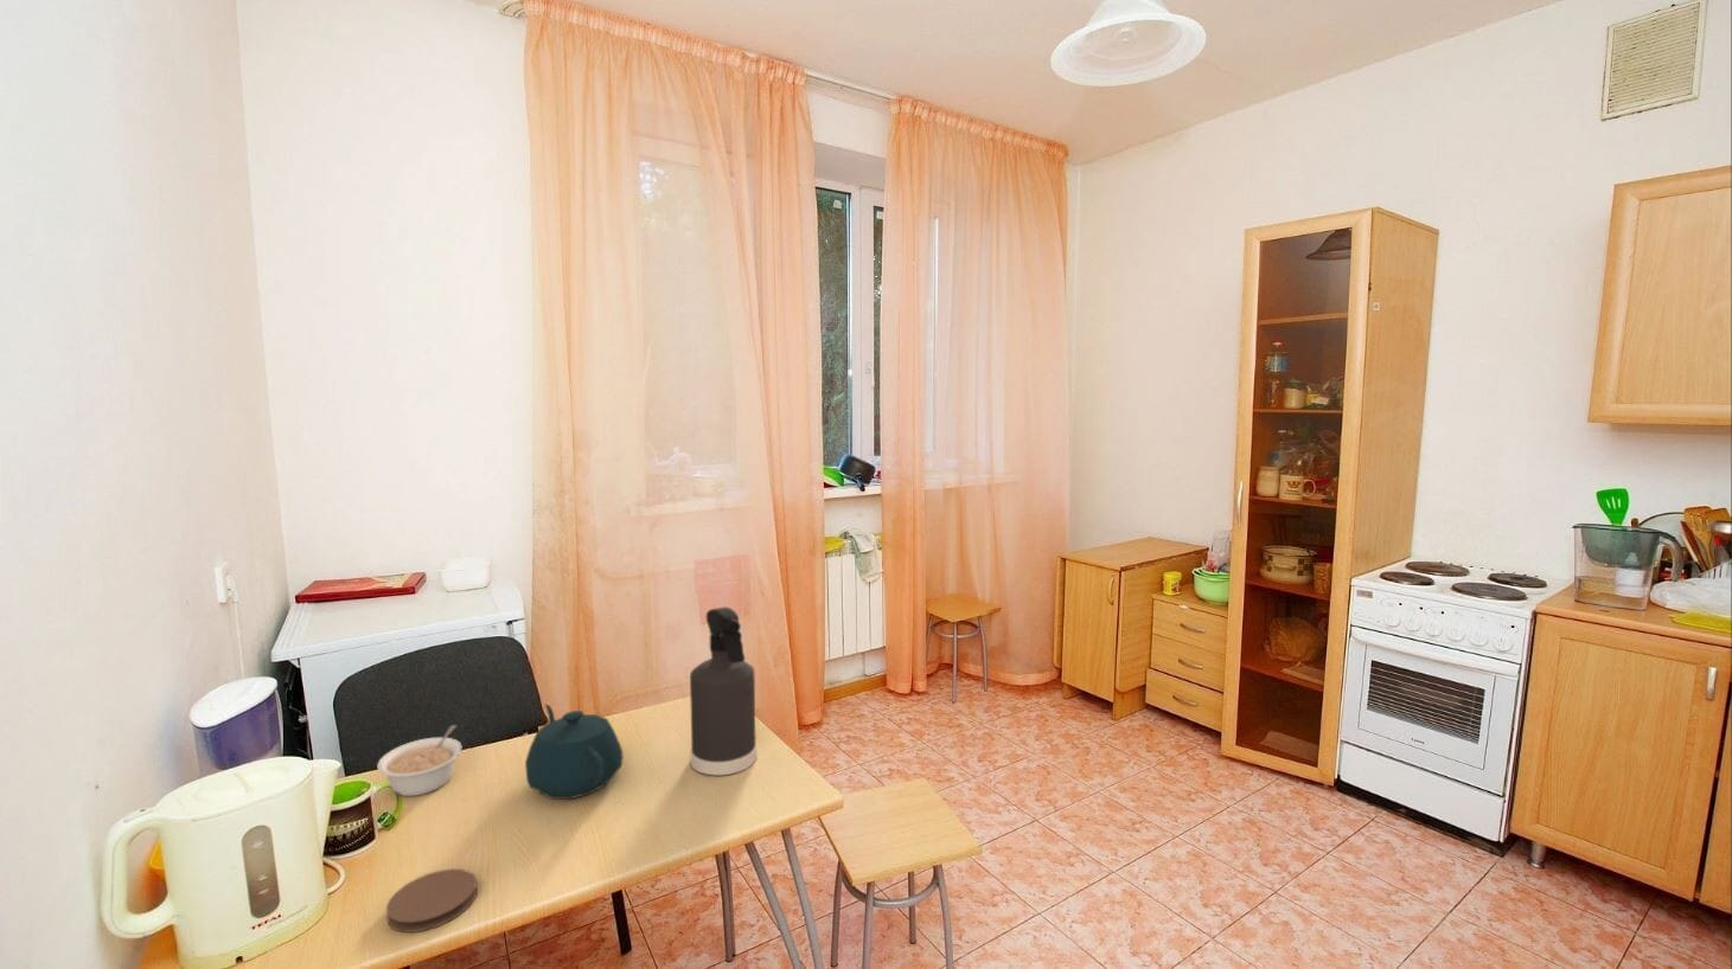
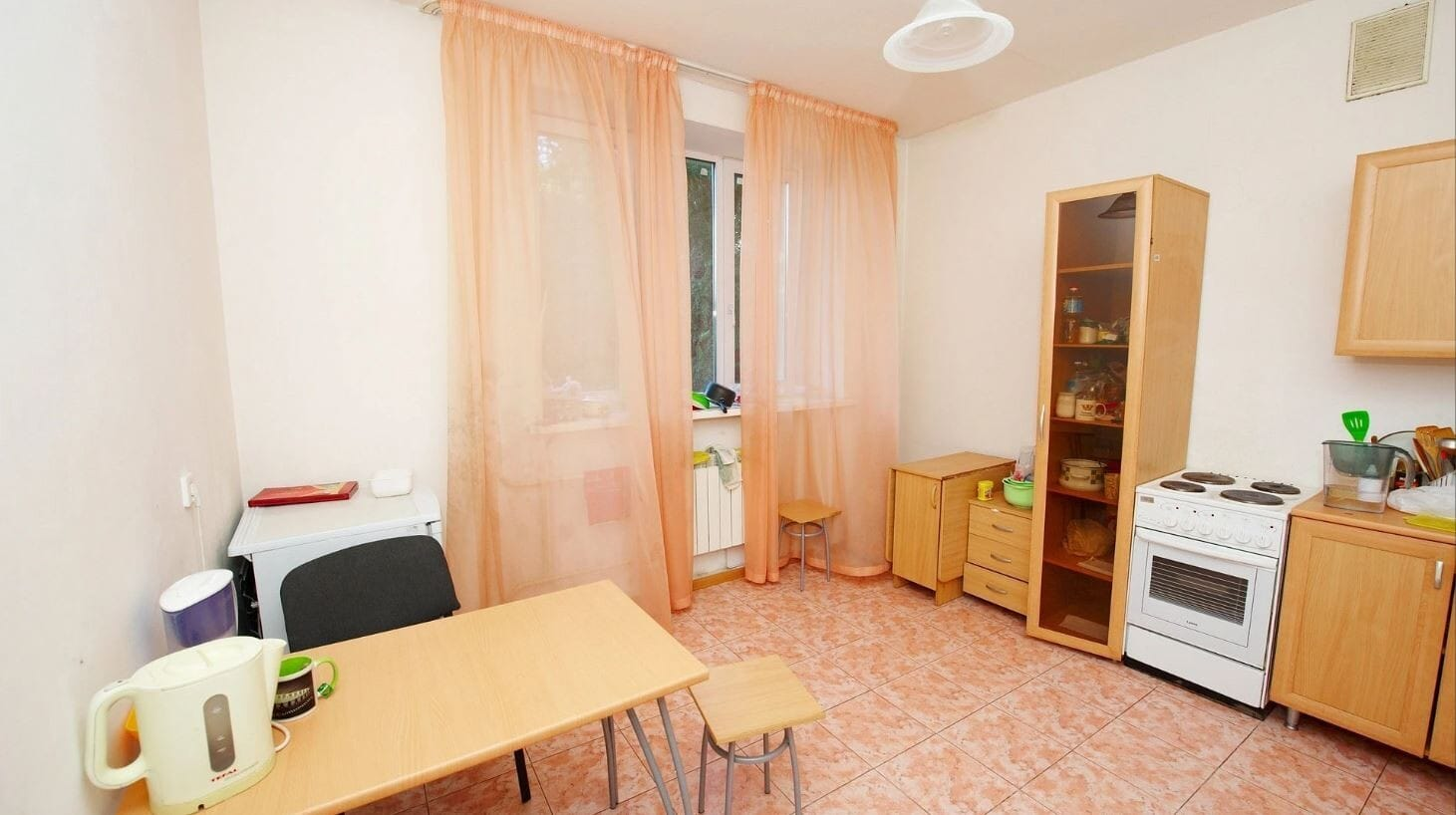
- spray bottle [689,605,759,776]
- teapot [523,704,625,800]
- legume [376,724,464,798]
- coaster [385,868,479,933]
